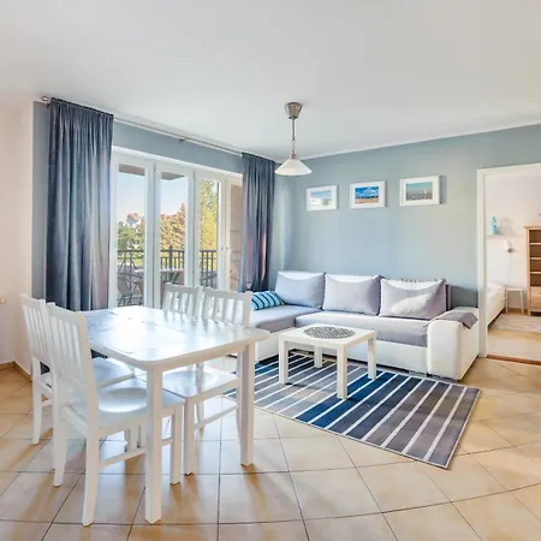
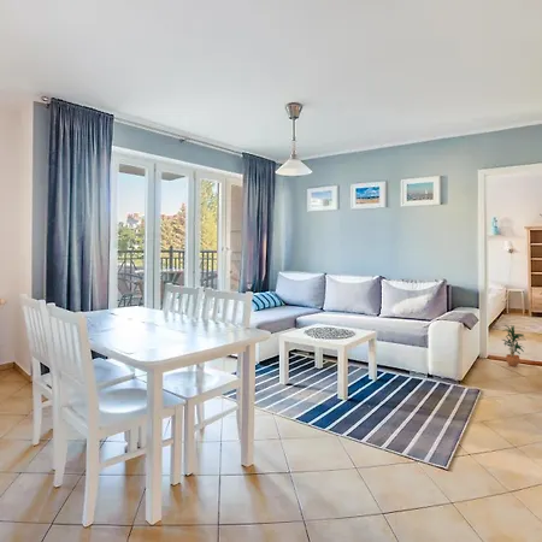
+ potted plant [501,324,525,367]
